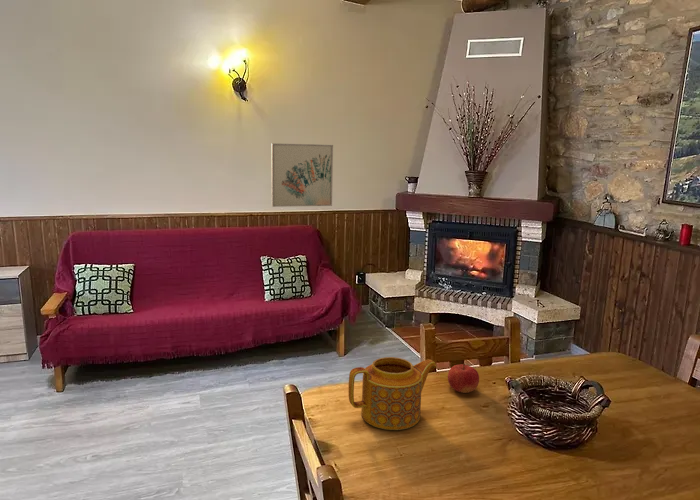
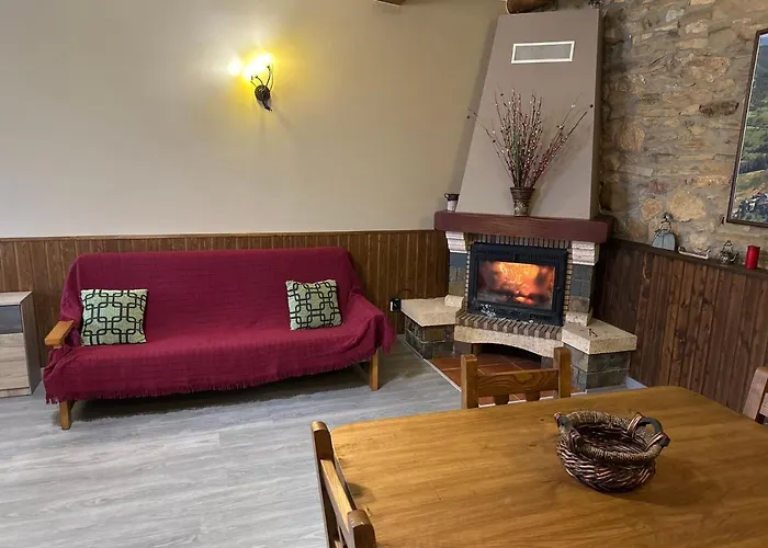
- teapot [348,356,437,431]
- wall art [270,142,334,208]
- fruit [447,363,480,394]
